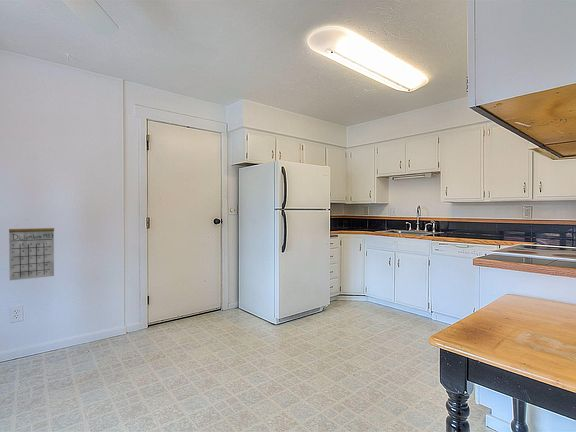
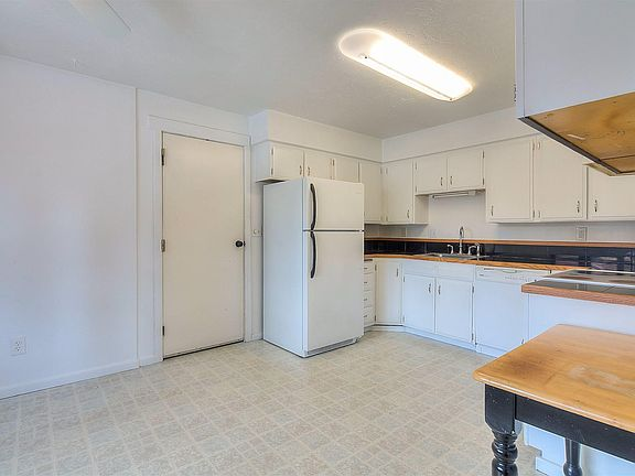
- calendar [8,218,55,281]
